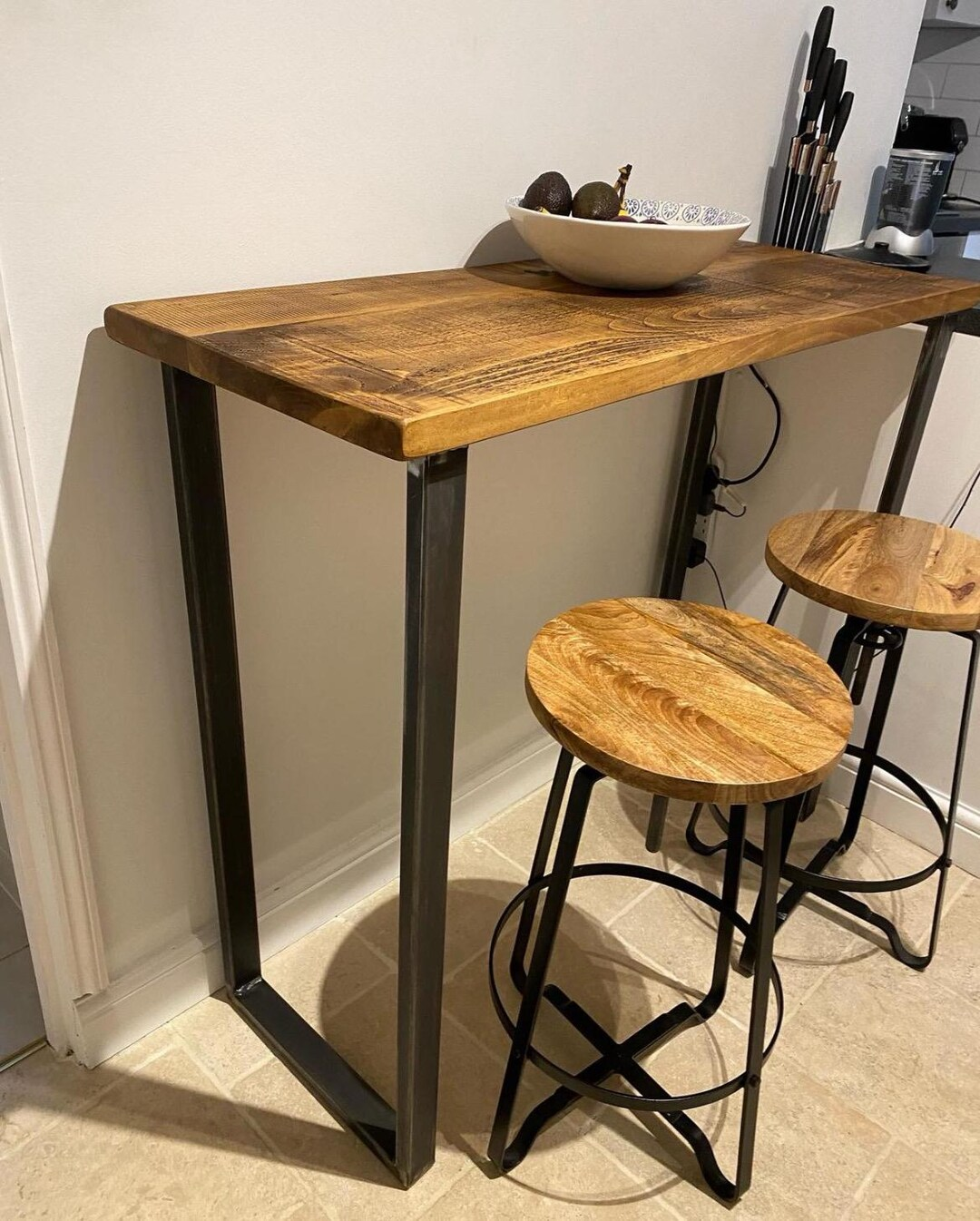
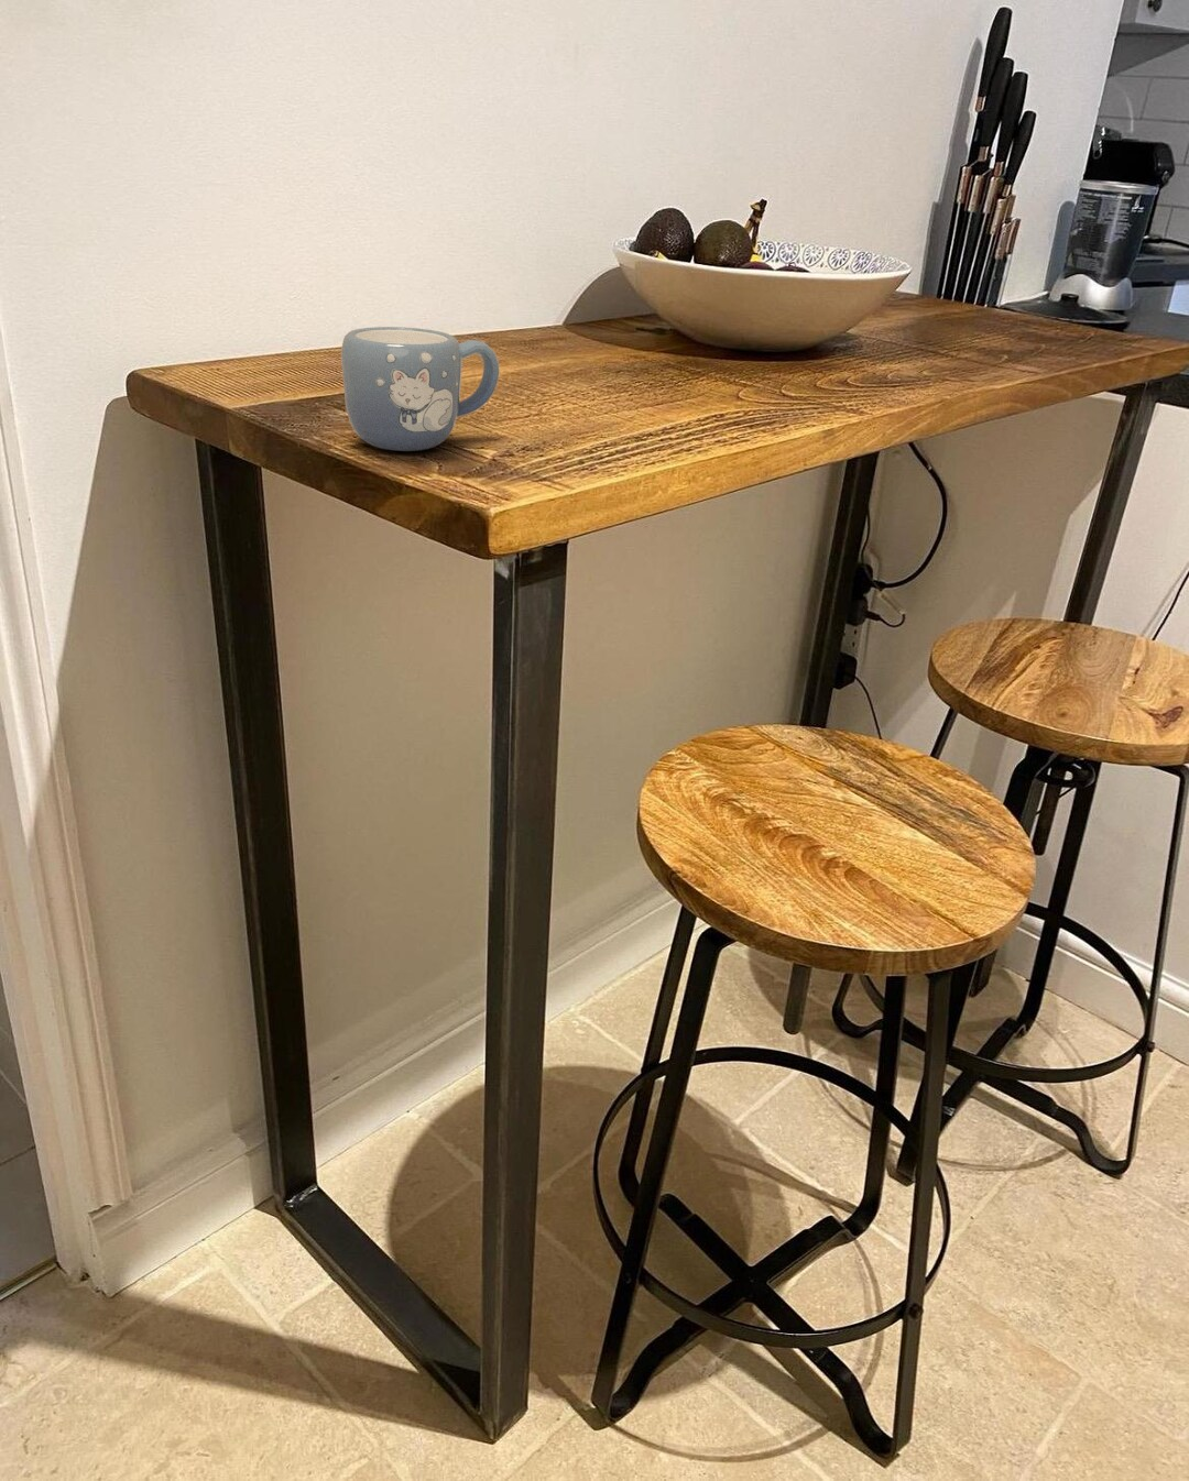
+ mug [340,326,500,452]
